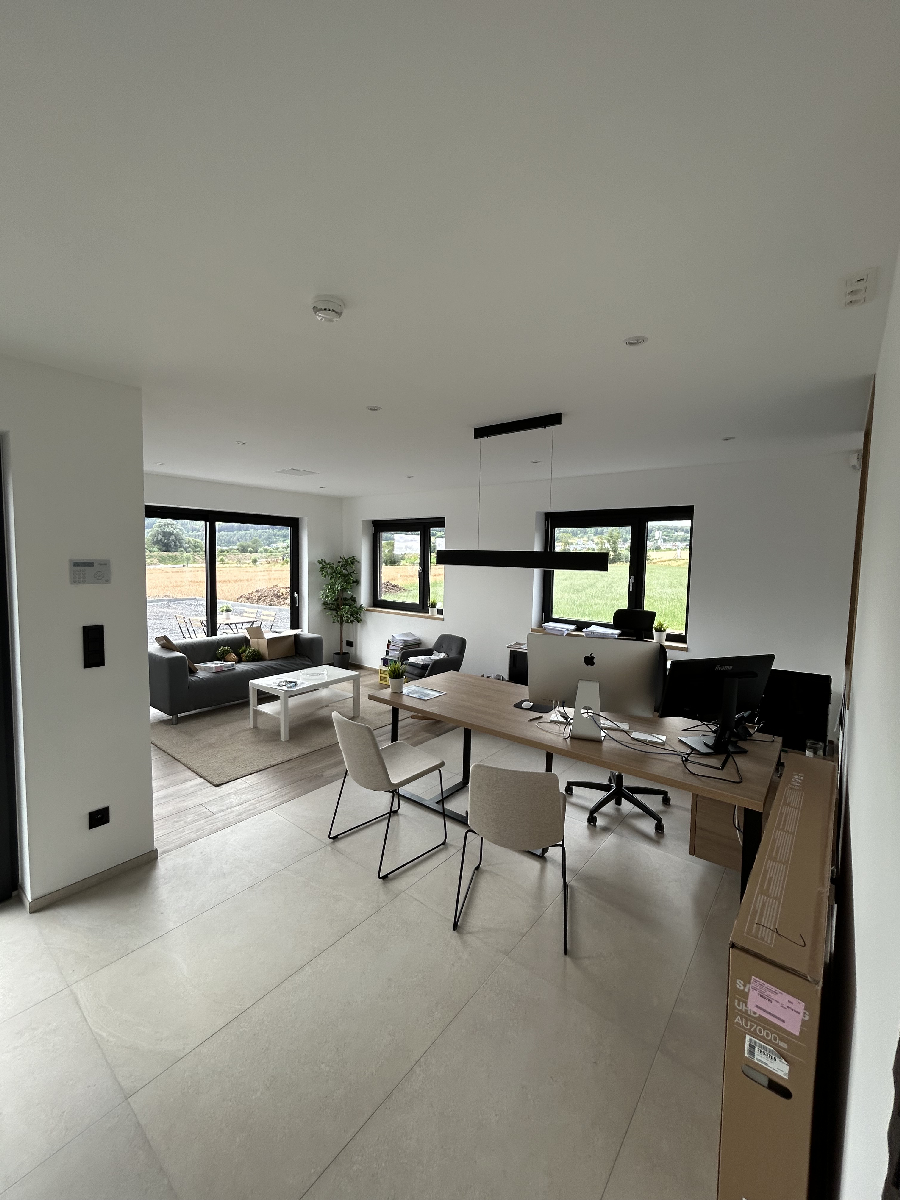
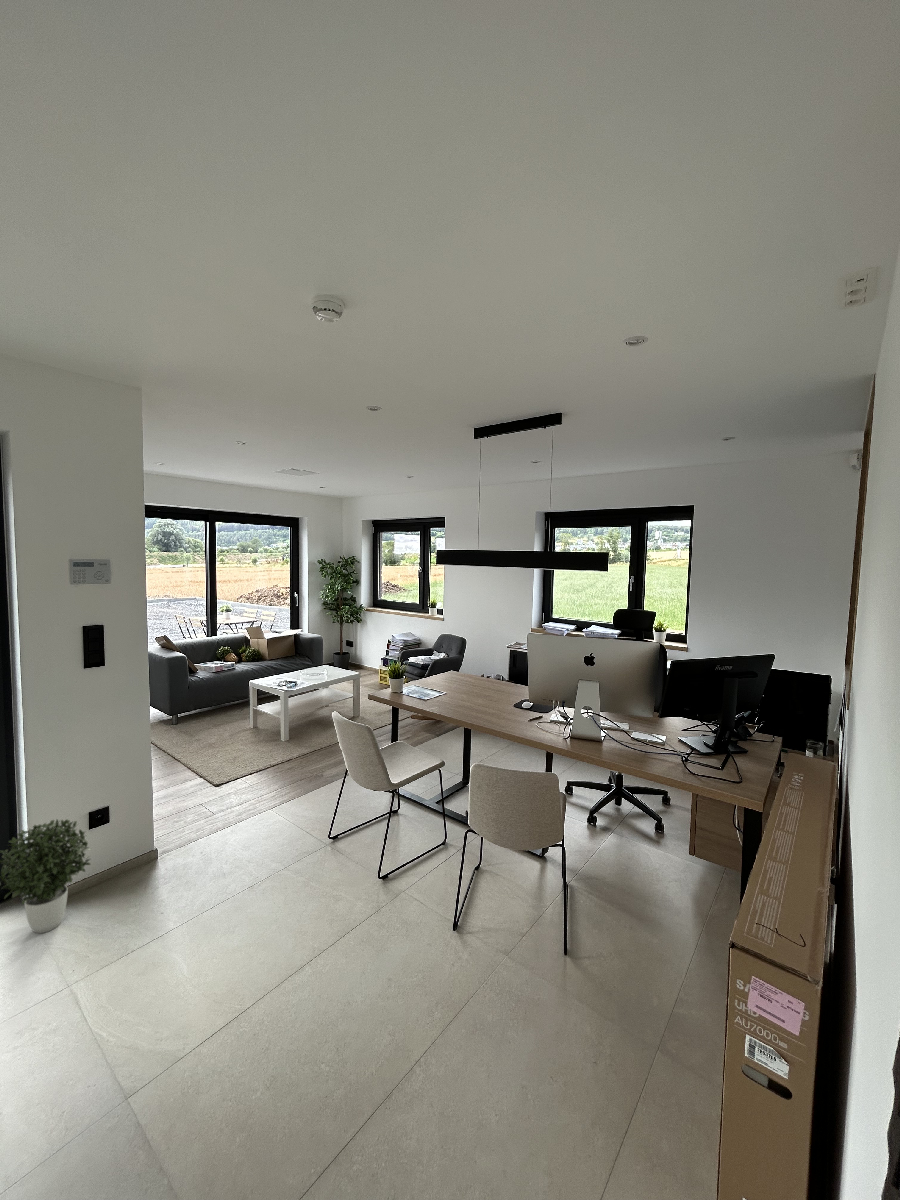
+ potted plant [0,818,92,934]
